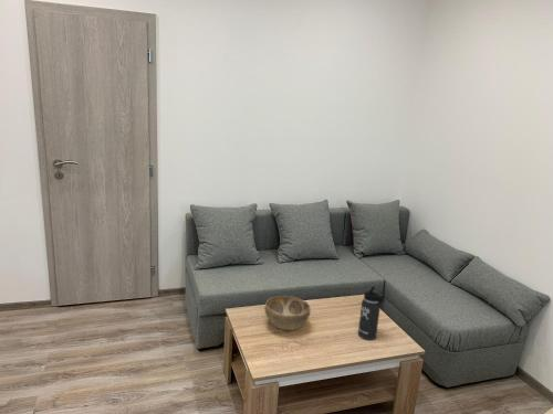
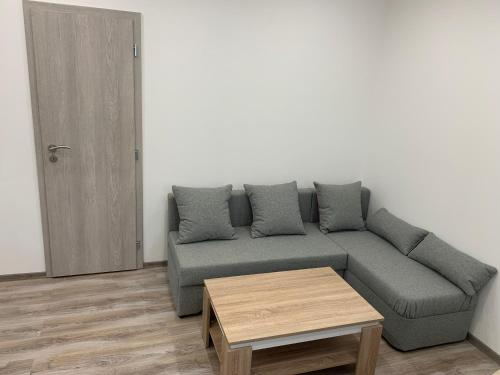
- thermos bottle [357,286,385,341]
- decorative bowl [263,295,312,331]
